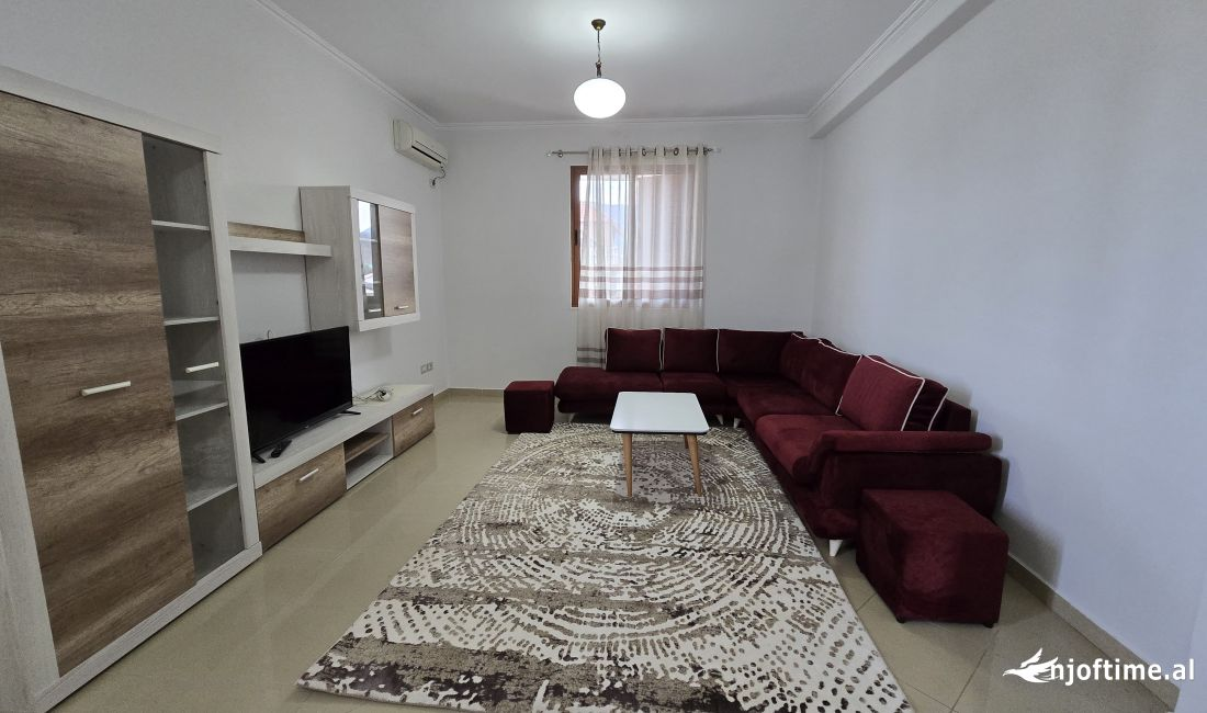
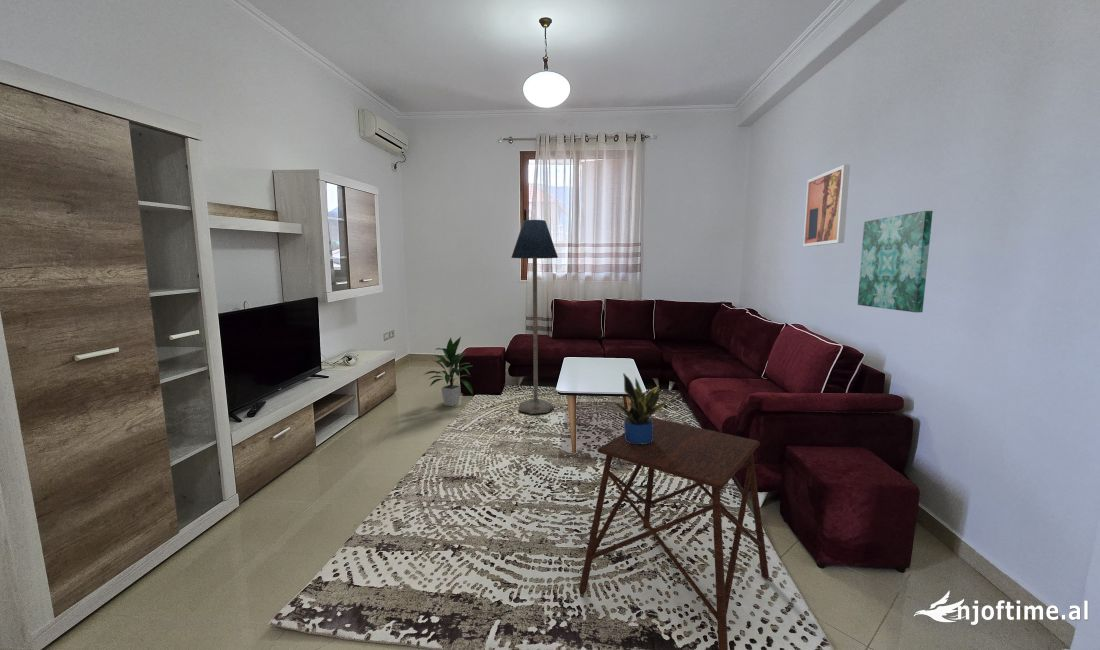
+ indoor plant [422,336,474,407]
+ wall art [802,164,851,248]
+ potted plant [614,372,667,444]
+ side table [578,416,770,650]
+ floor lamp [510,219,559,415]
+ wall art [857,210,934,313]
